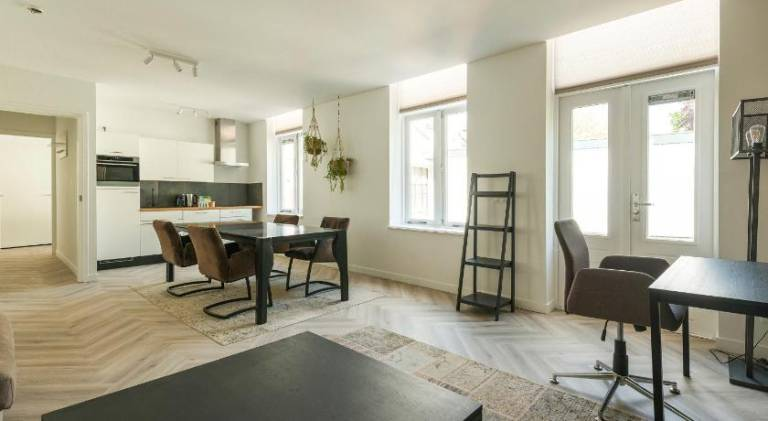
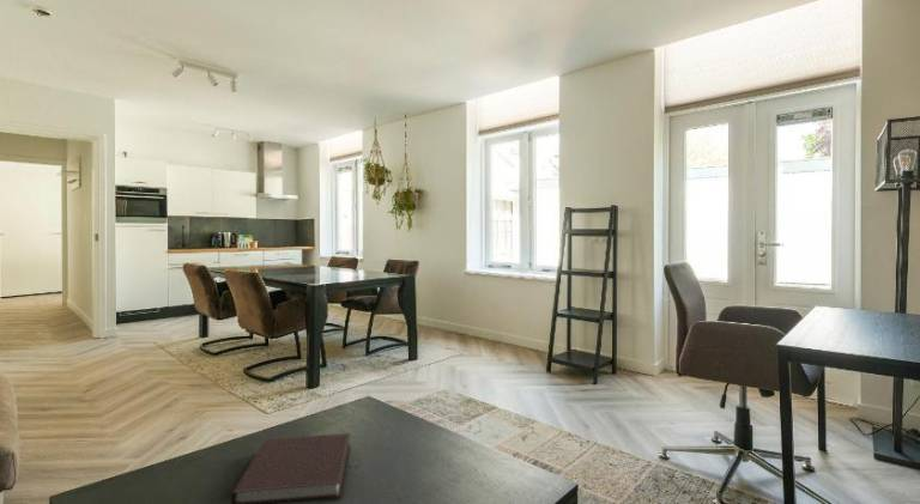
+ notebook [230,432,351,504]
